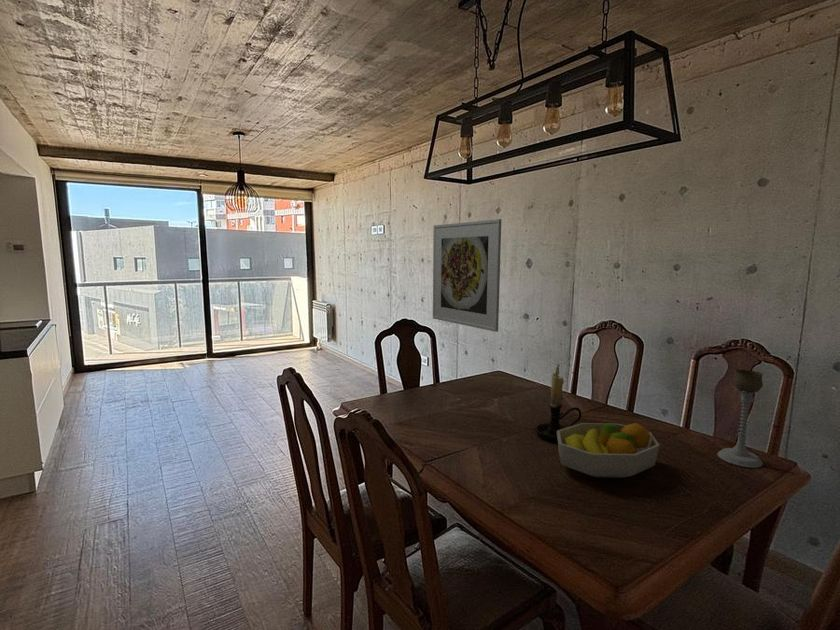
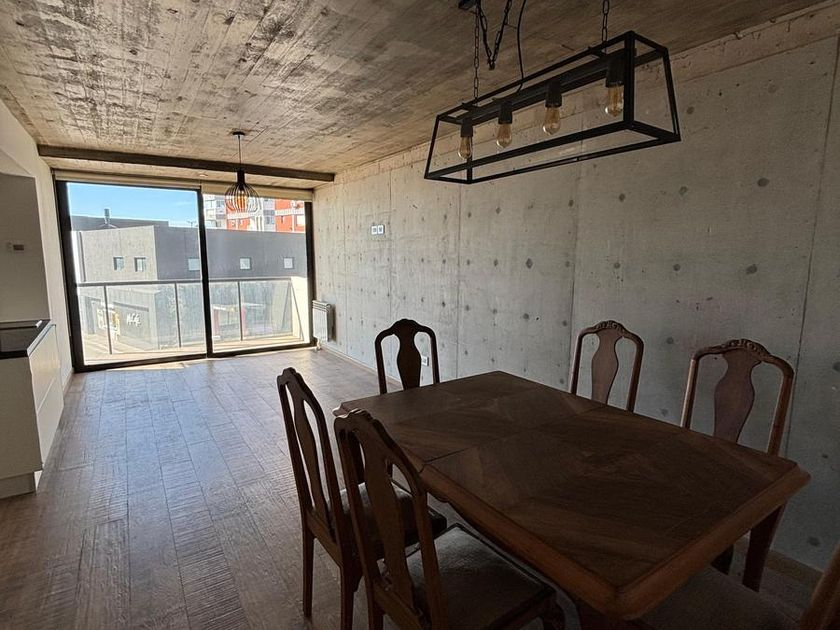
- fruit bowl [557,422,661,479]
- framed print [432,218,502,333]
- candle holder [716,368,764,469]
- candle holder [533,363,582,442]
